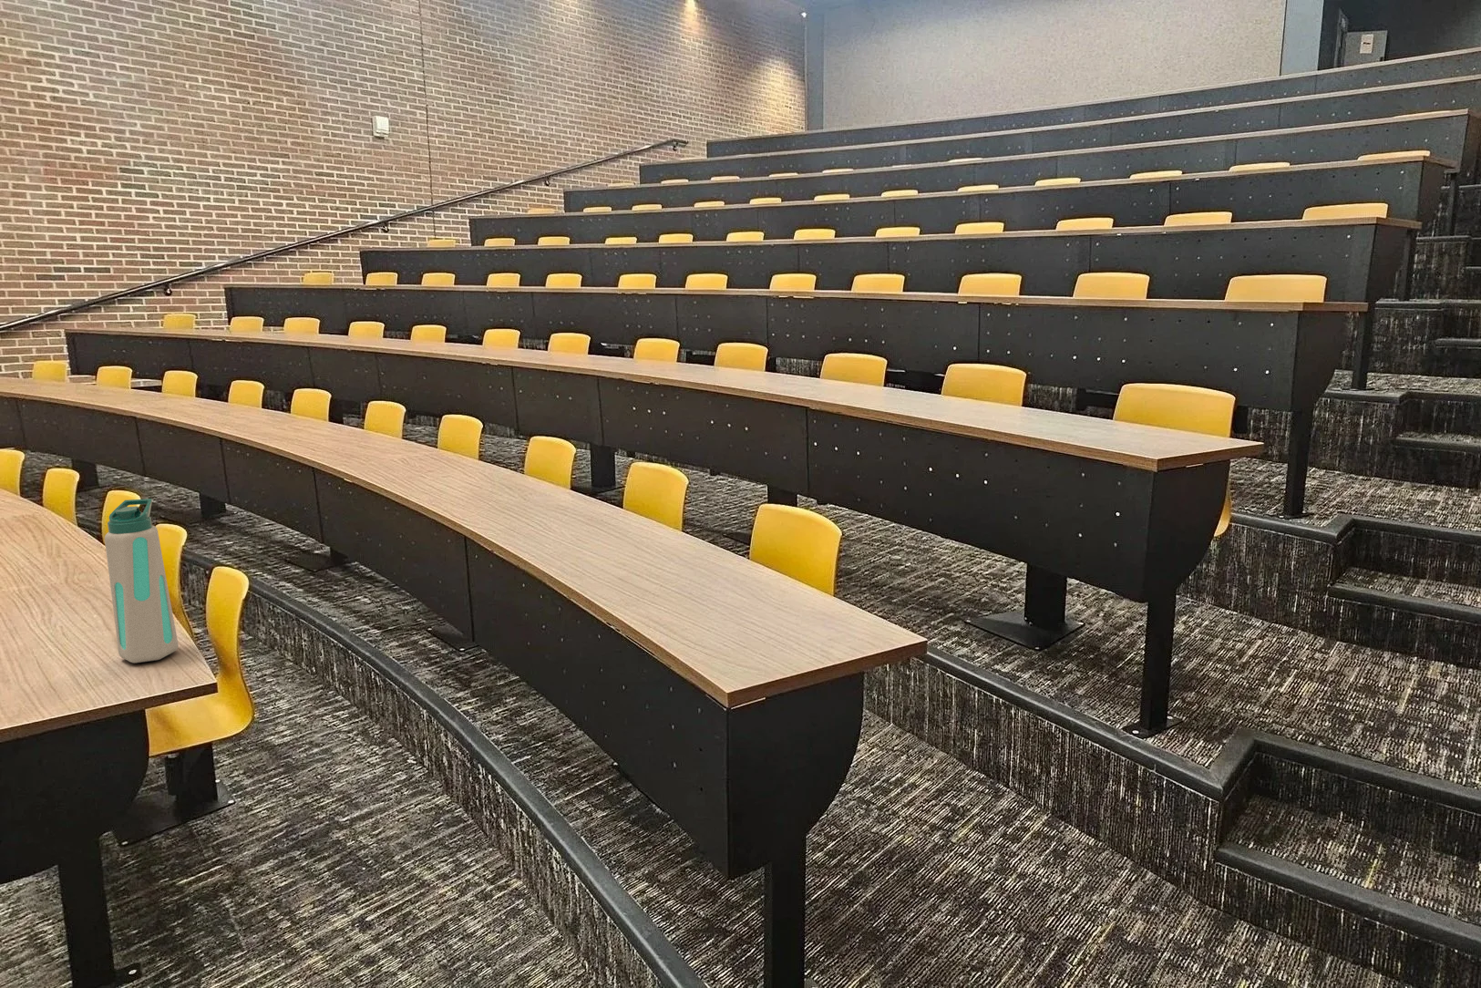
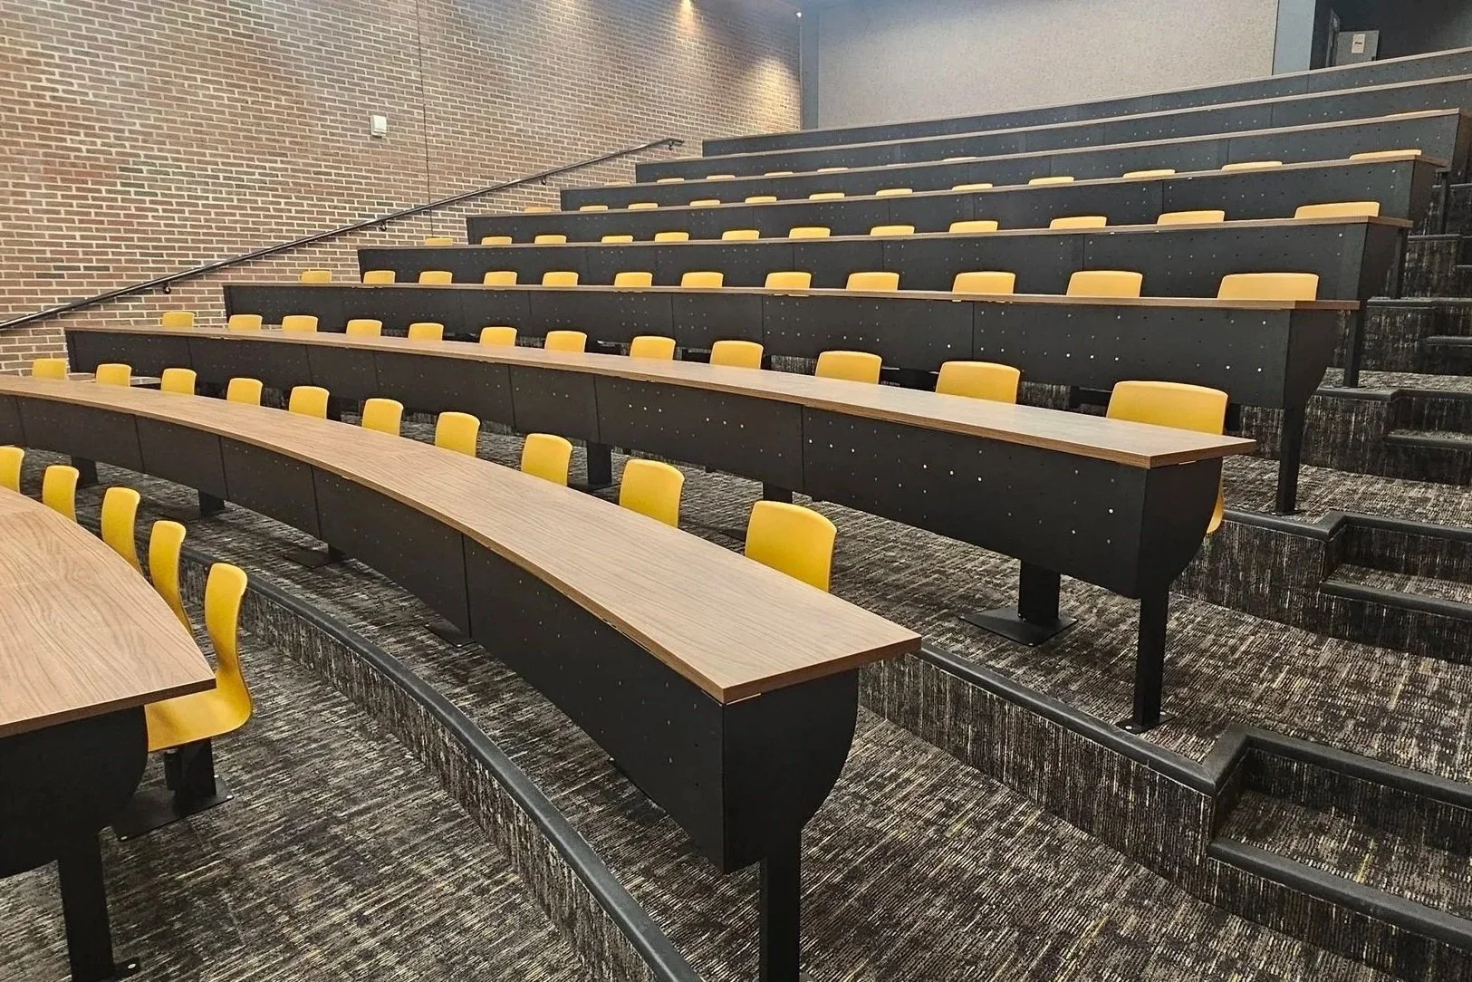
- water bottle [104,497,180,664]
